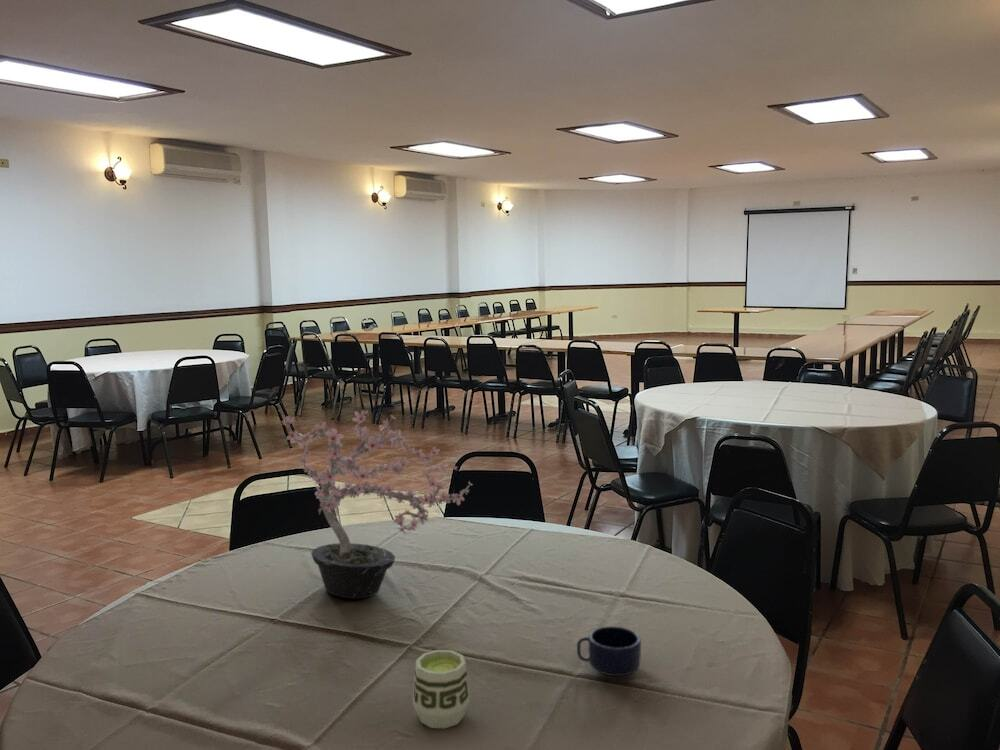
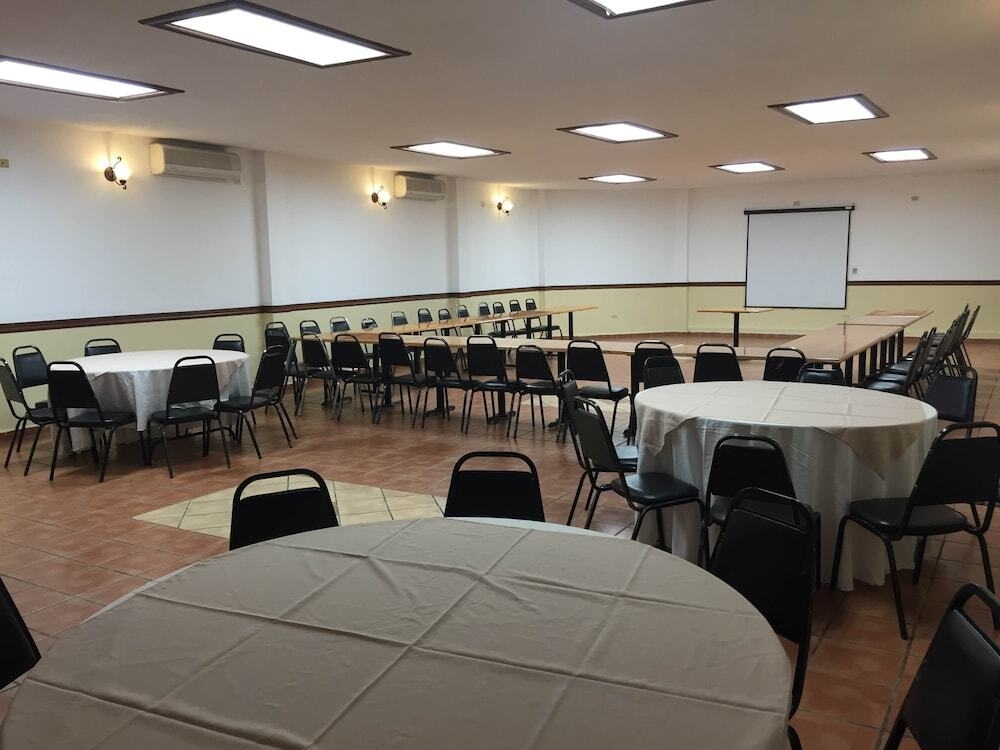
- potted plant [281,409,474,599]
- cup [412,649,471,729]
- mug [576,625,642,677]
